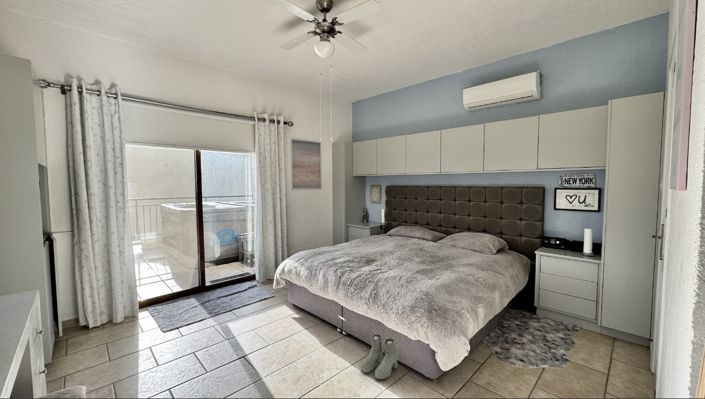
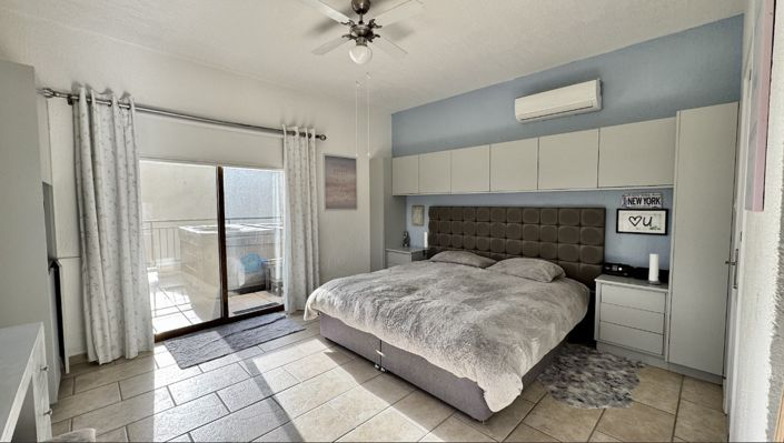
- boots [360,334,398,381]
